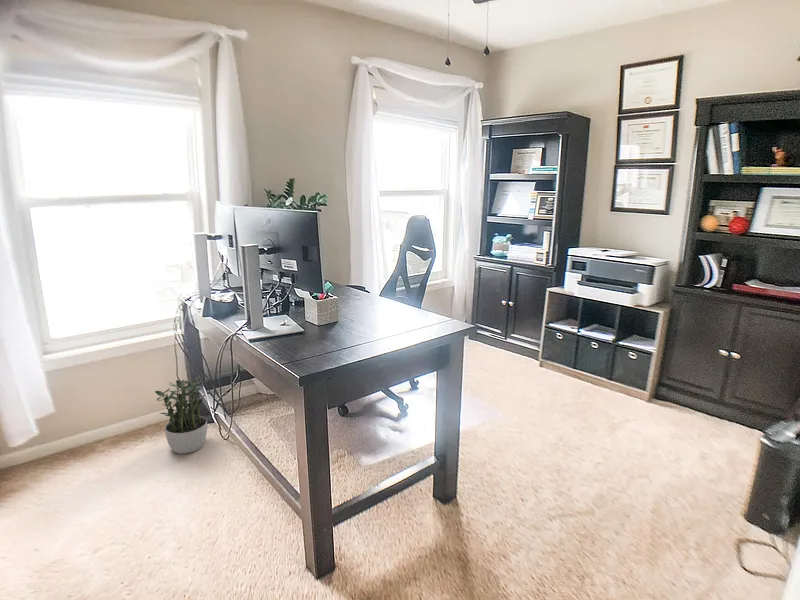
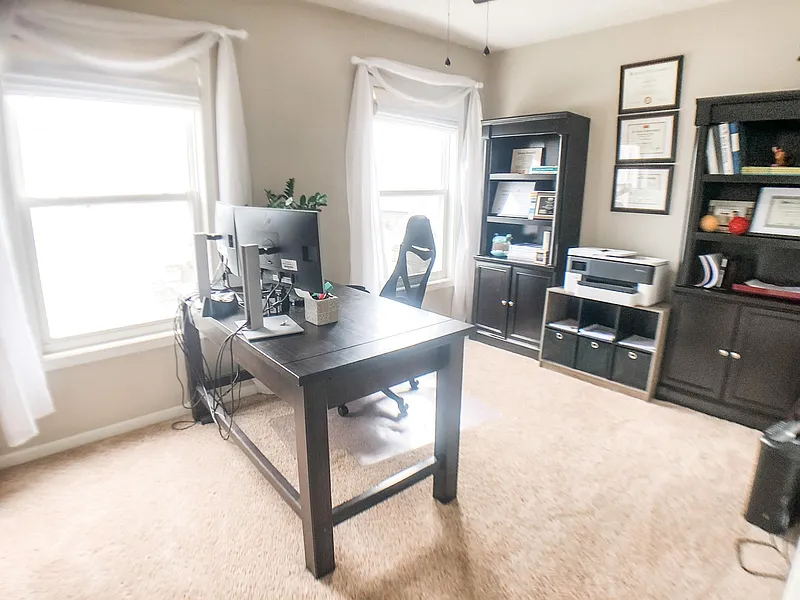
- potted plant [154,374,208,455]
